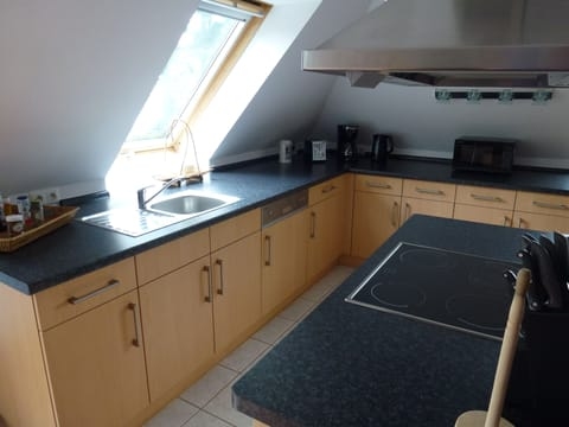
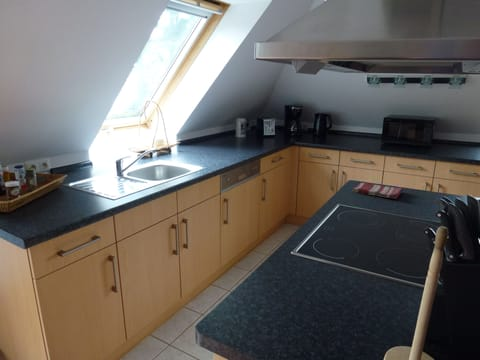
+ dish towel [352,182,404,200]
